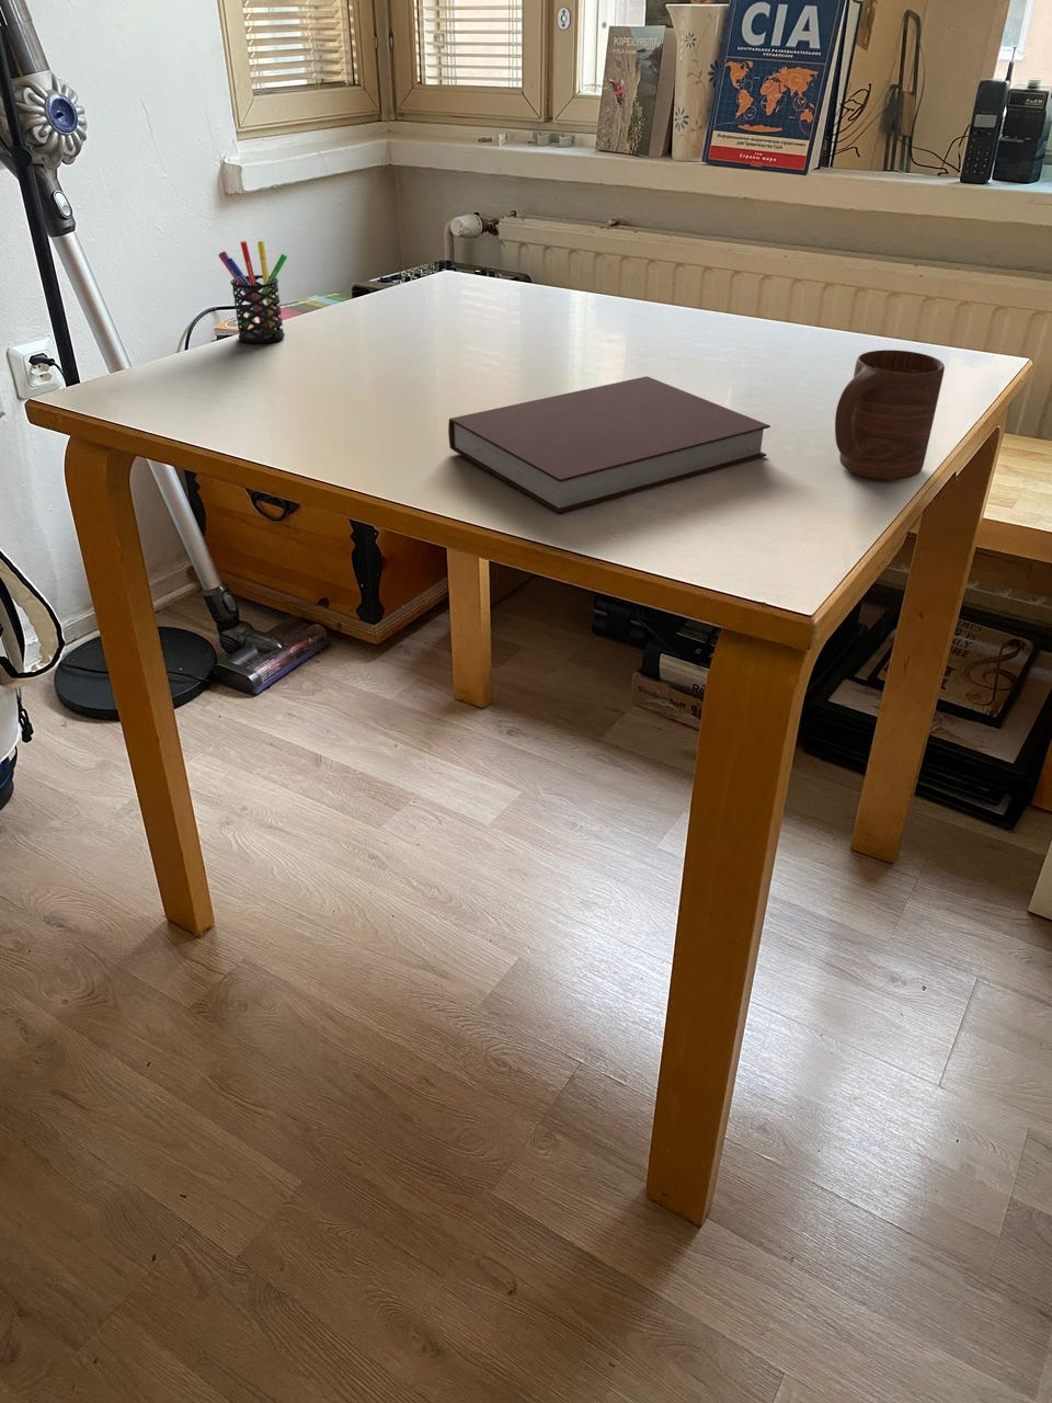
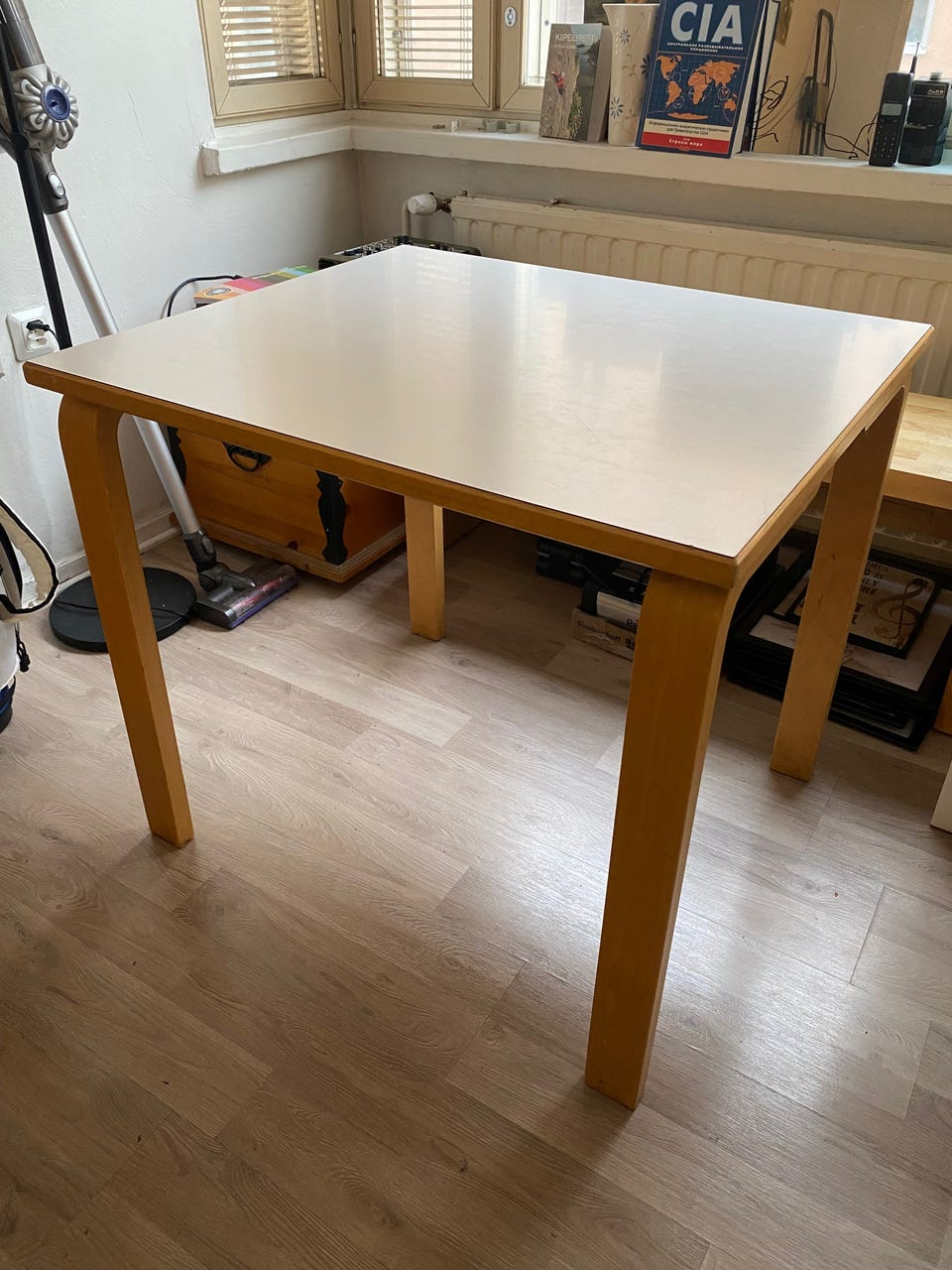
- cup [834,349,946,482]
- notebook [448,375,771,514]
- pen holder [218,240,288,345]
